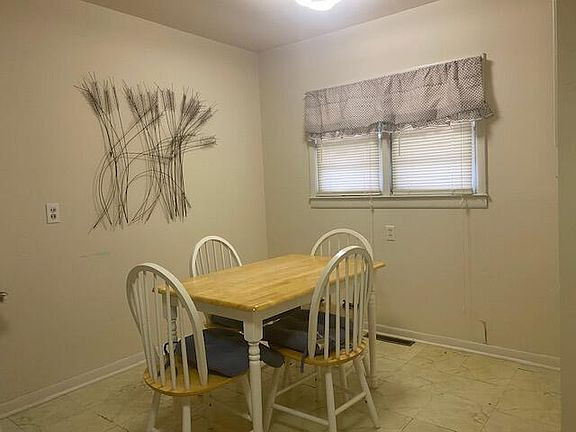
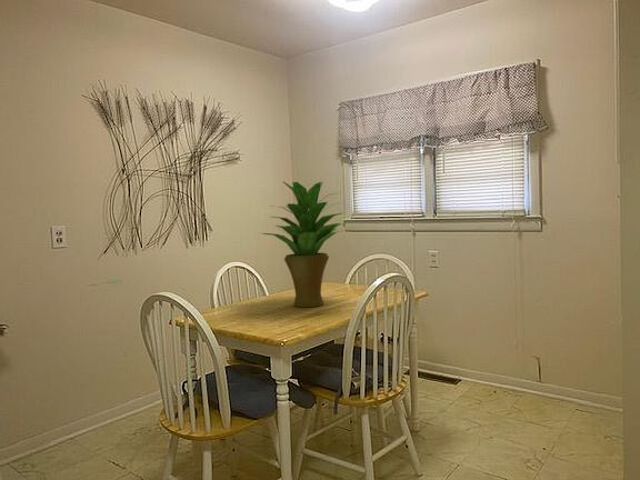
+ potted plant [260,180,351,308]
